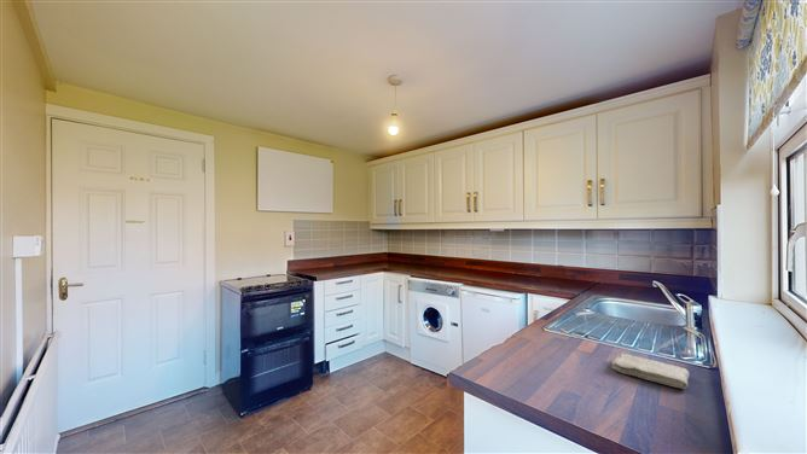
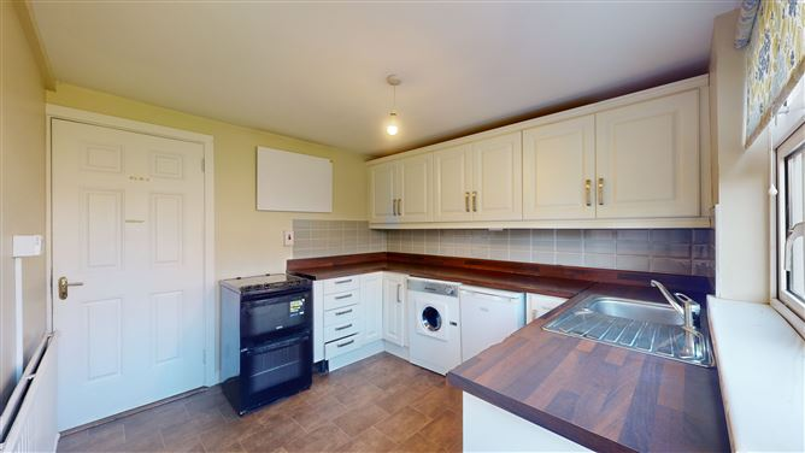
- washcloth [610,353,690,389]
